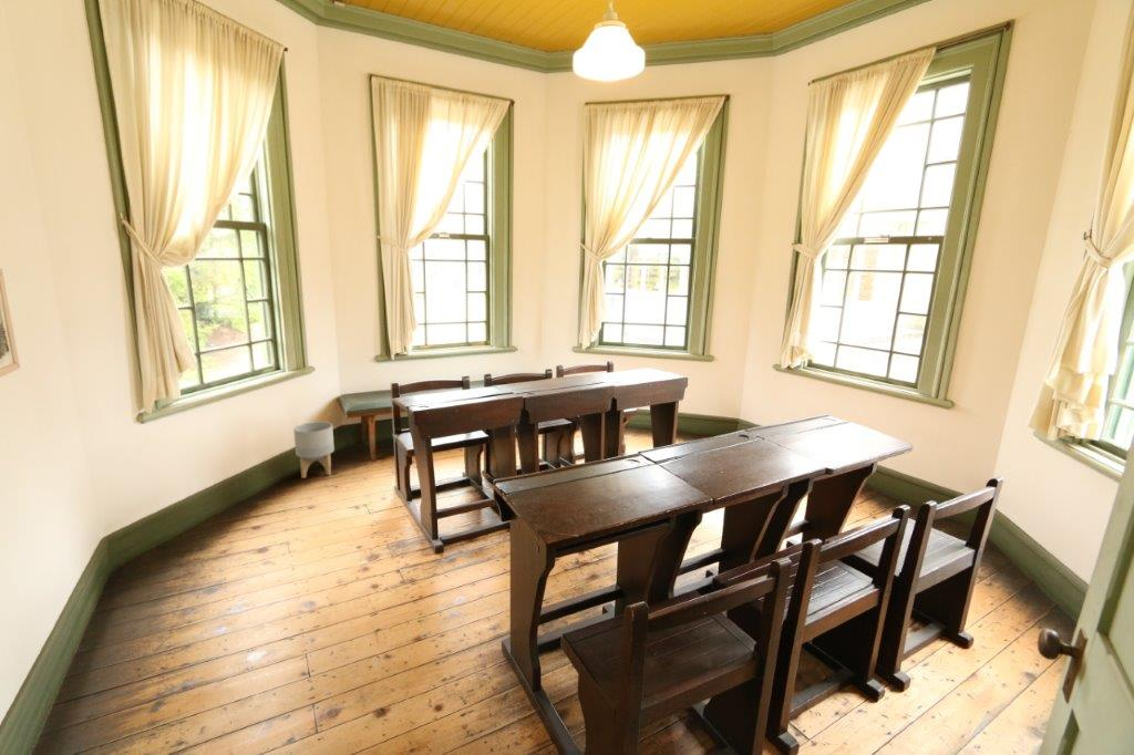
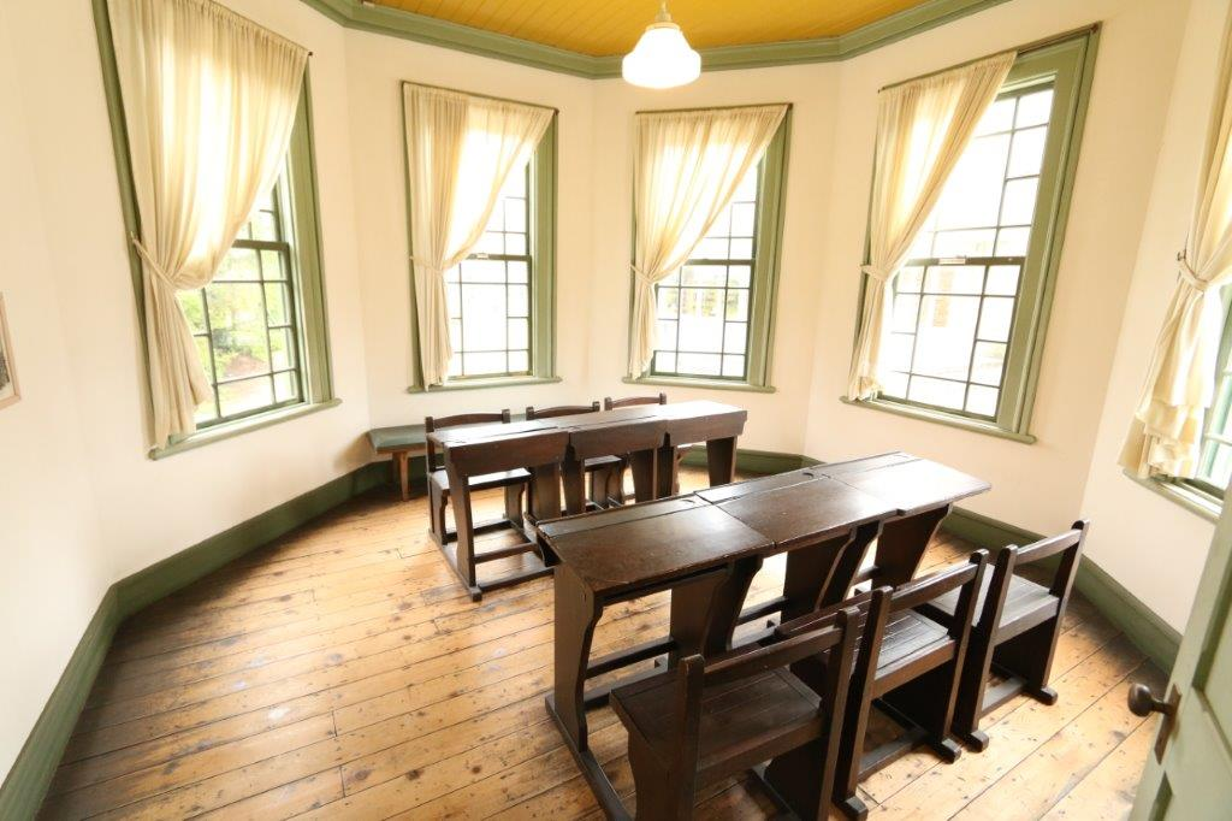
- planter [292,421,336,479]
